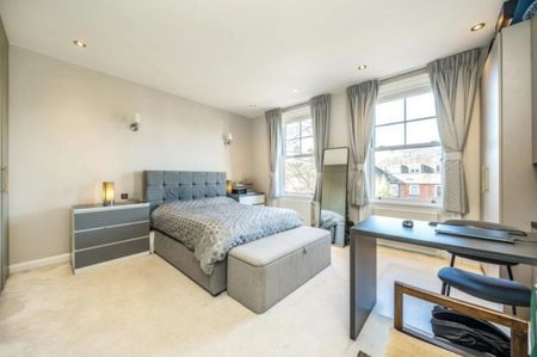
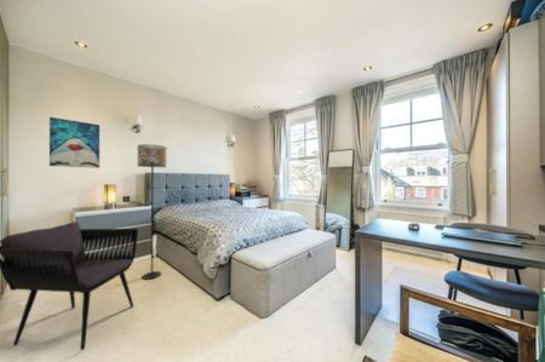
+ armchair [0,222,139,351]
+ wall art [48,116,101,169]
+ floor lamp [137,143,167,281]
